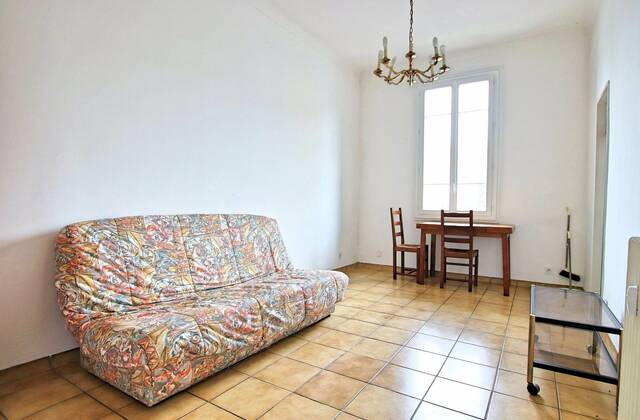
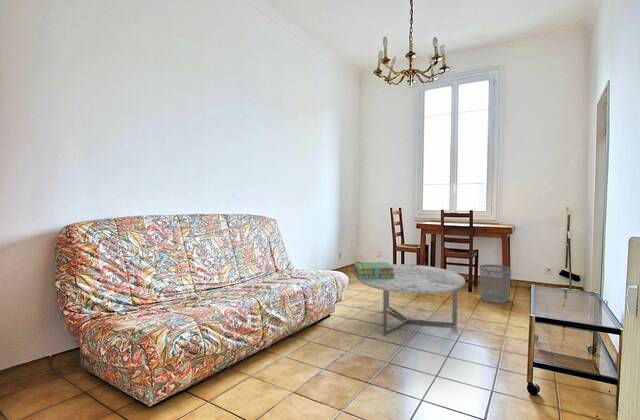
+ stack of books [352,261,395,280]
+ coffee table [357,263,466,337]
+ waste bin [479,264,512,304]
